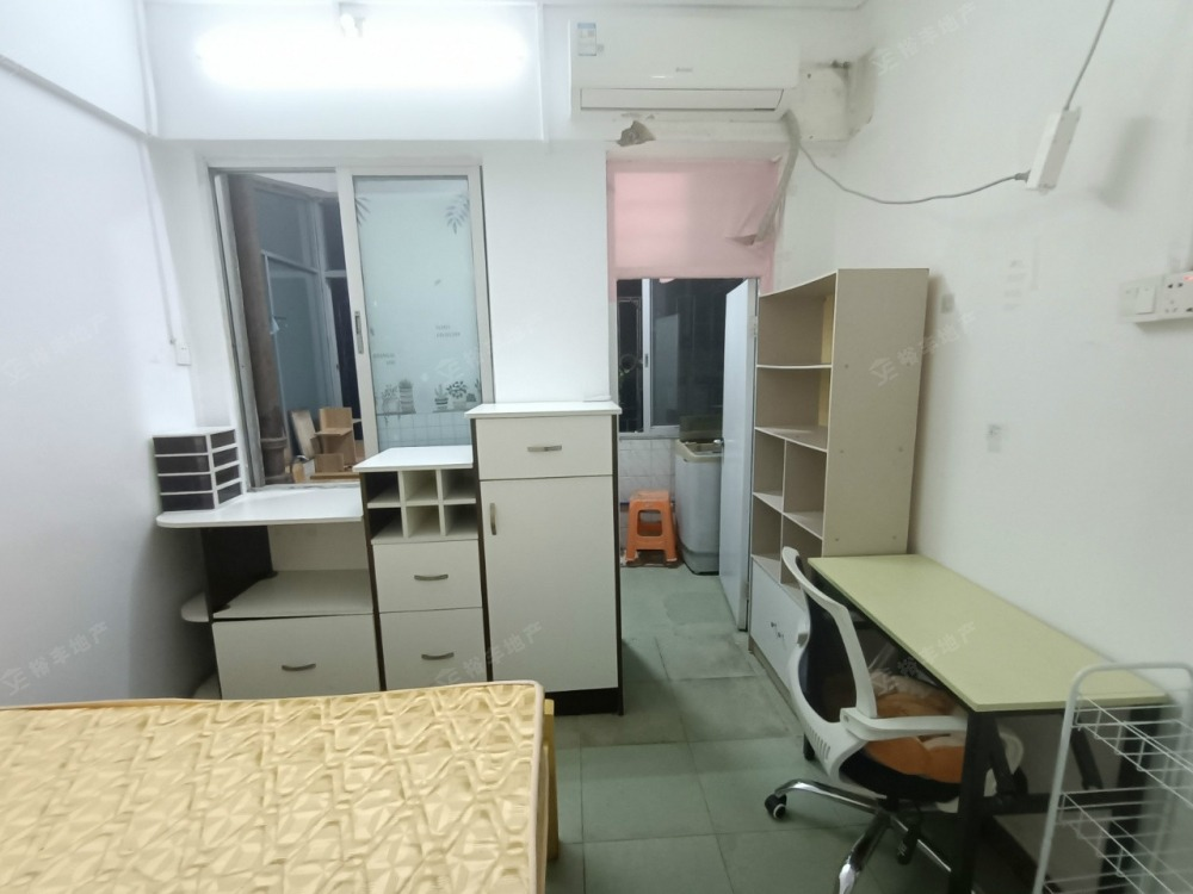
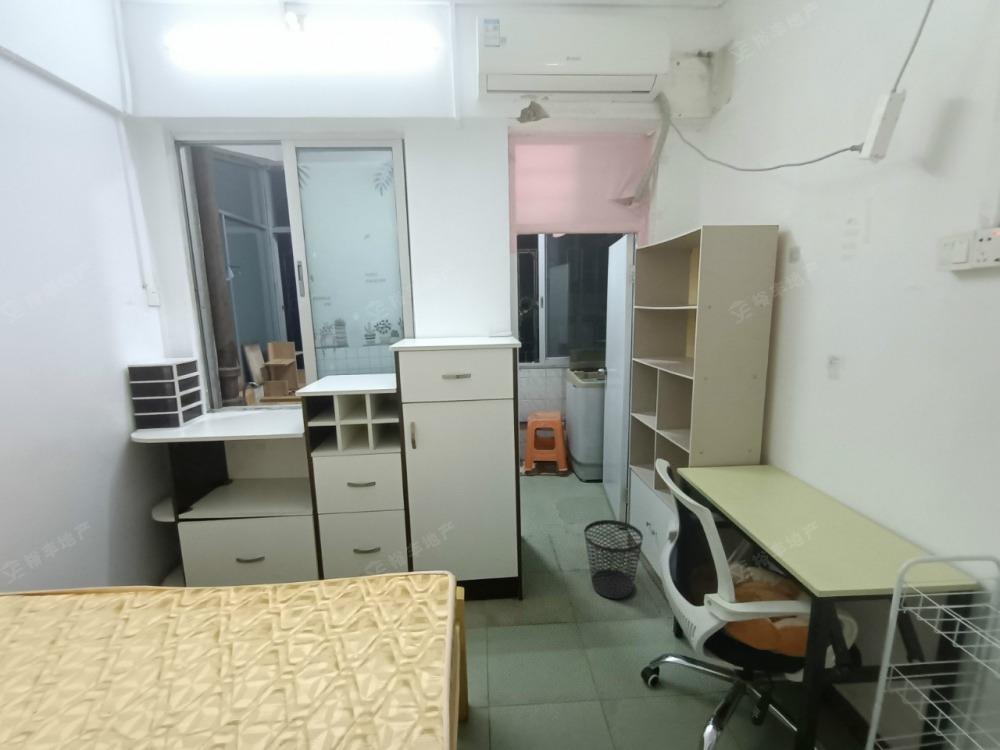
+ wastebasket [583,519,644,600]
